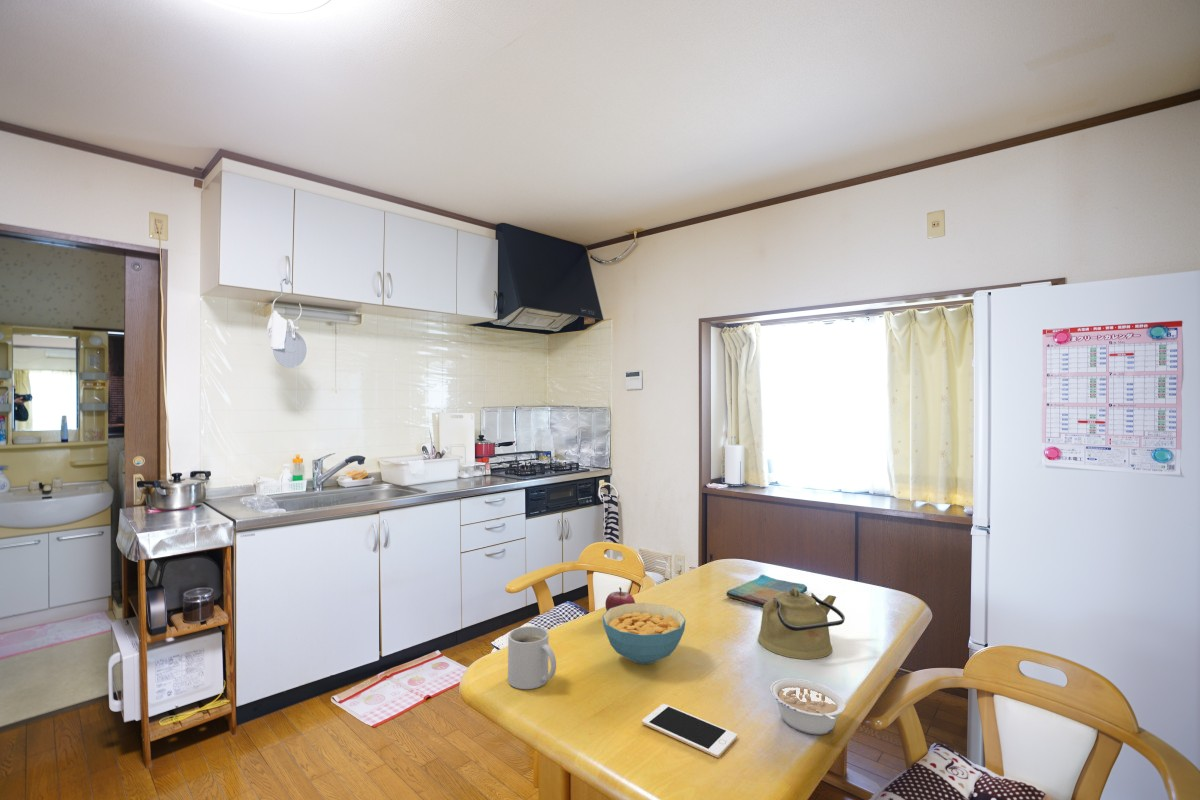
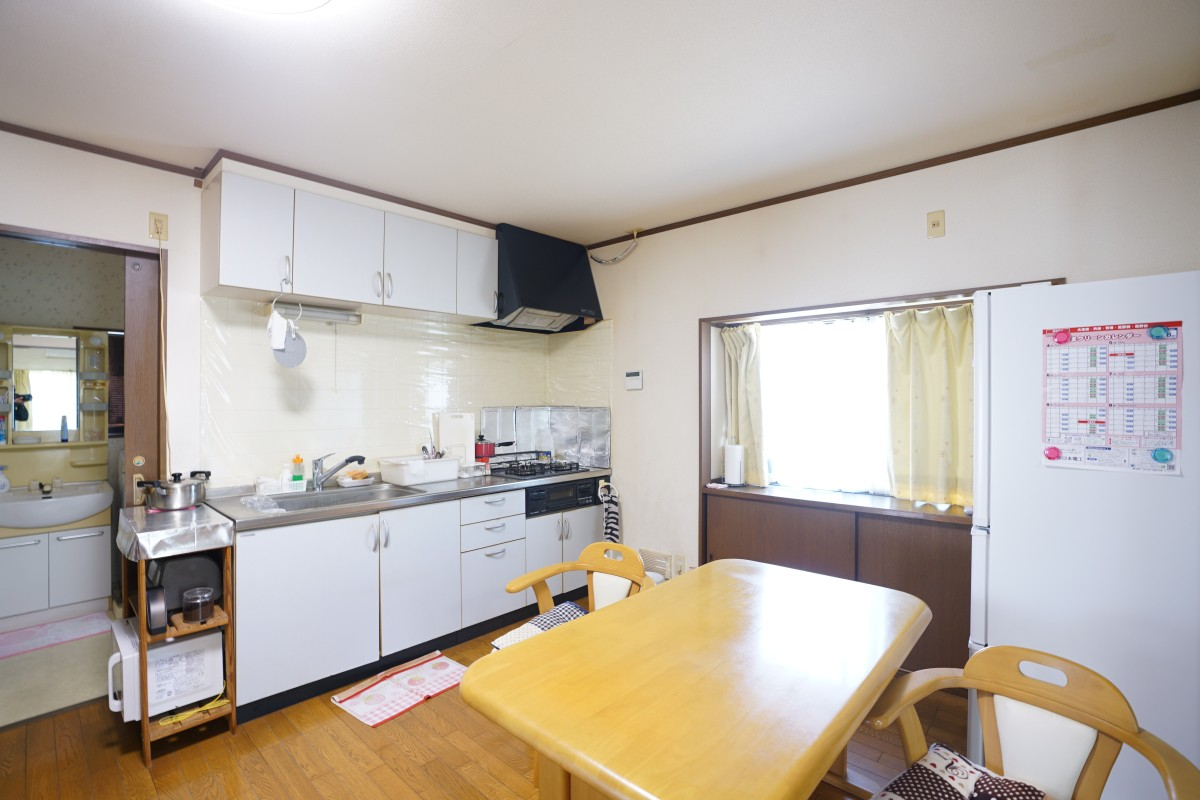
- legume [769,678,846,736]
- fruit [604,587,636,612]
- mug [507,625,557,690]
- kettle [757,588,846,660]
- cell phone [641,703,738,759]
- cereal bowl [601,602,687,665]
- dish towel [726,574,808,608]
